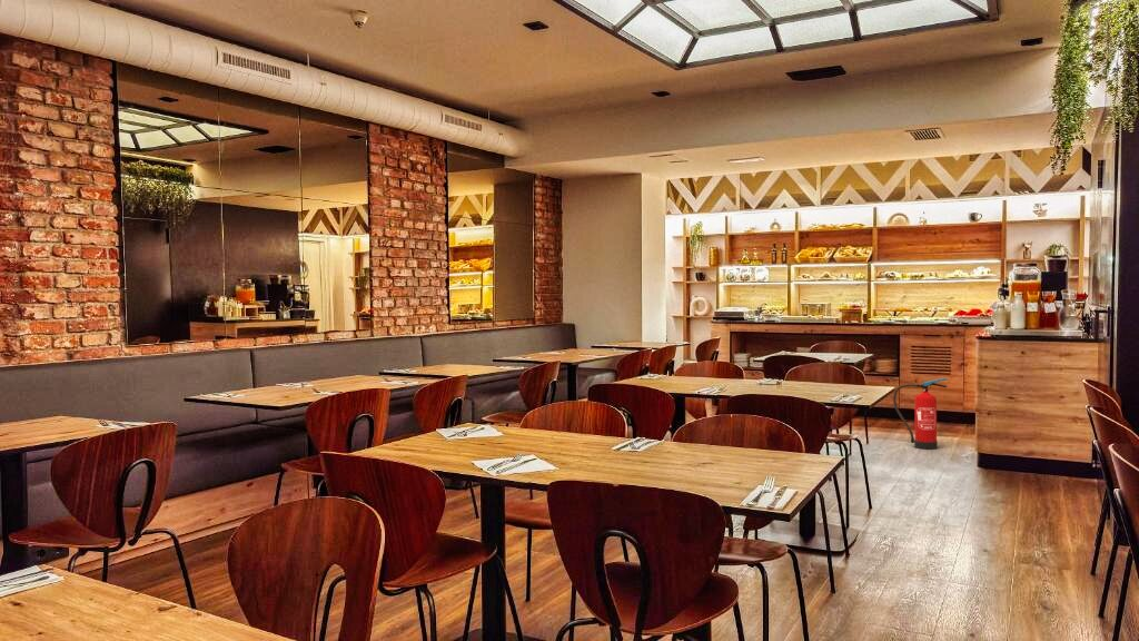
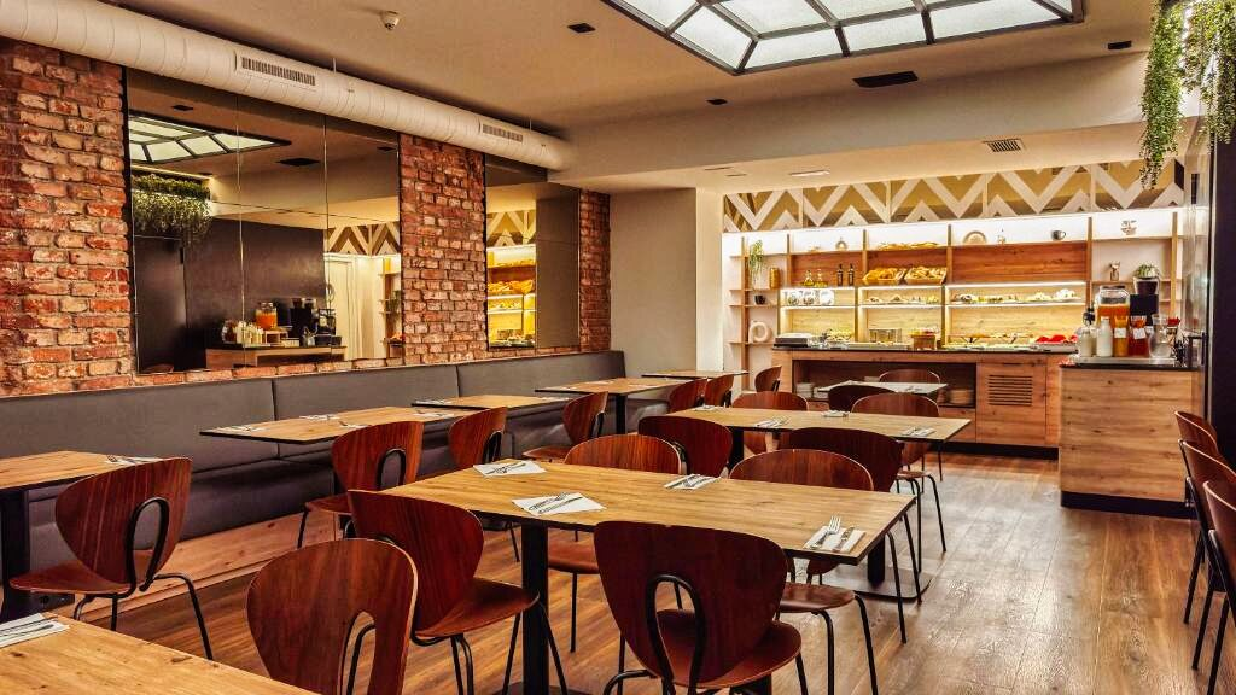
- fire extinguisher [892,377,948,451]
